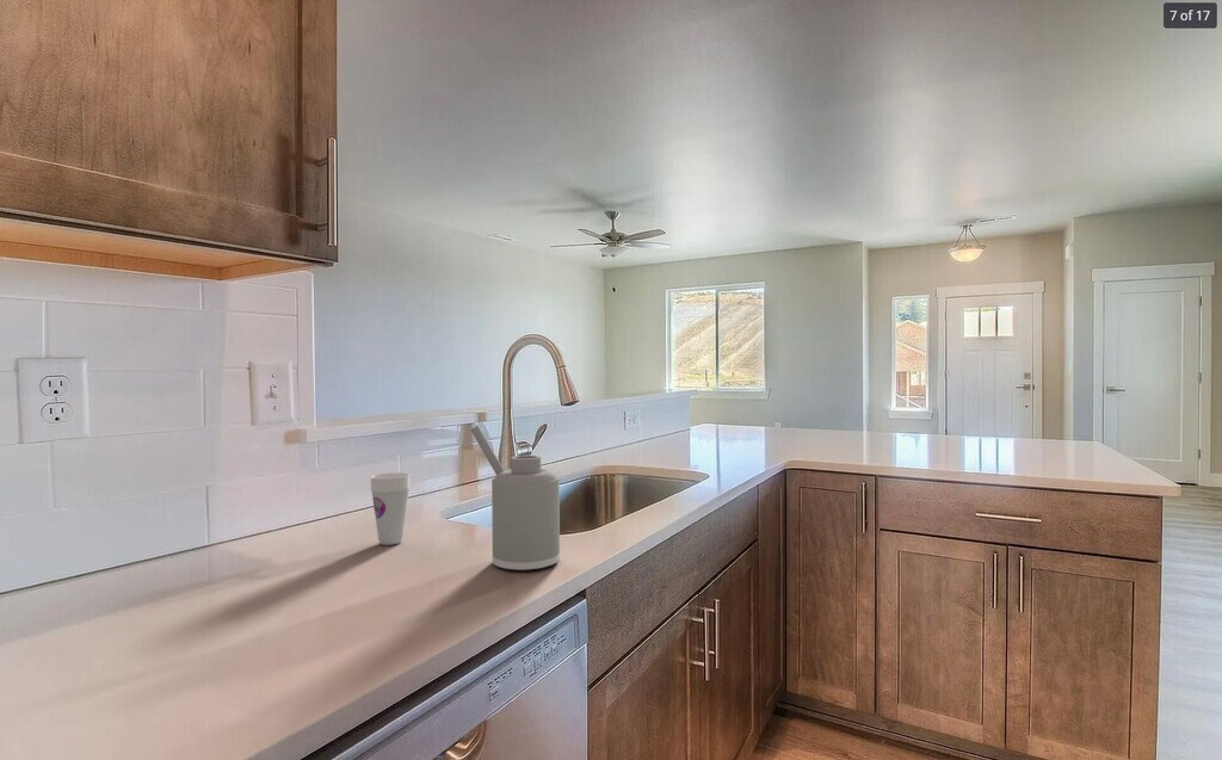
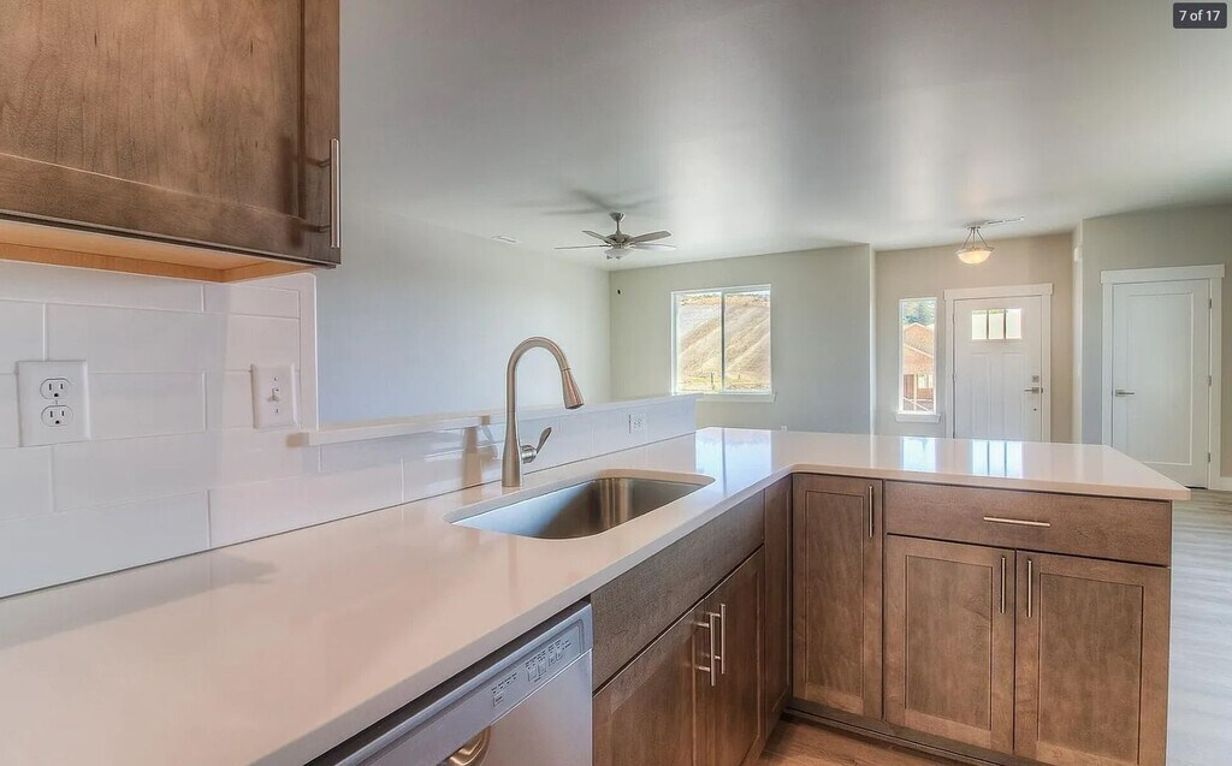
- cup [369,471,412,546]
- soap dispenser [469,425,561,573]
